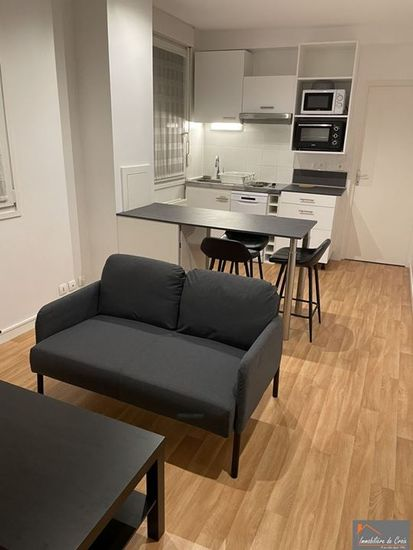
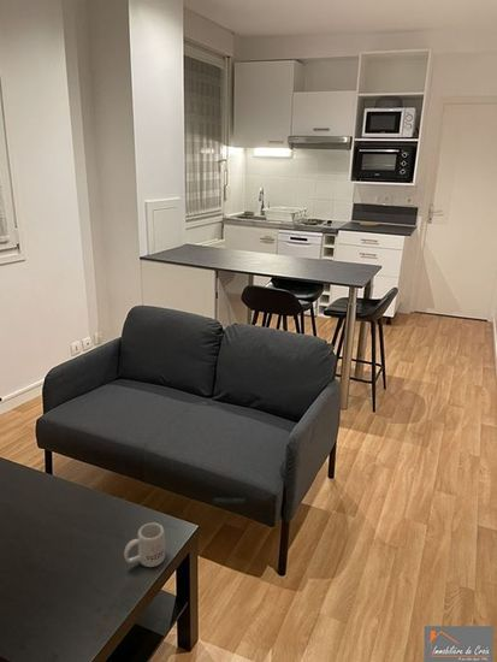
+ mug [123,521,166,568]
